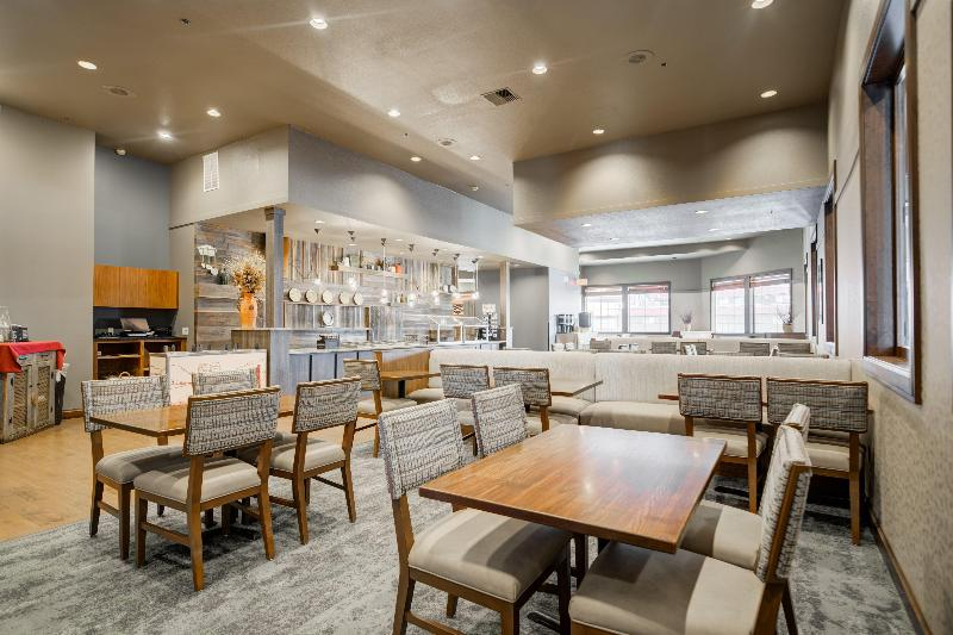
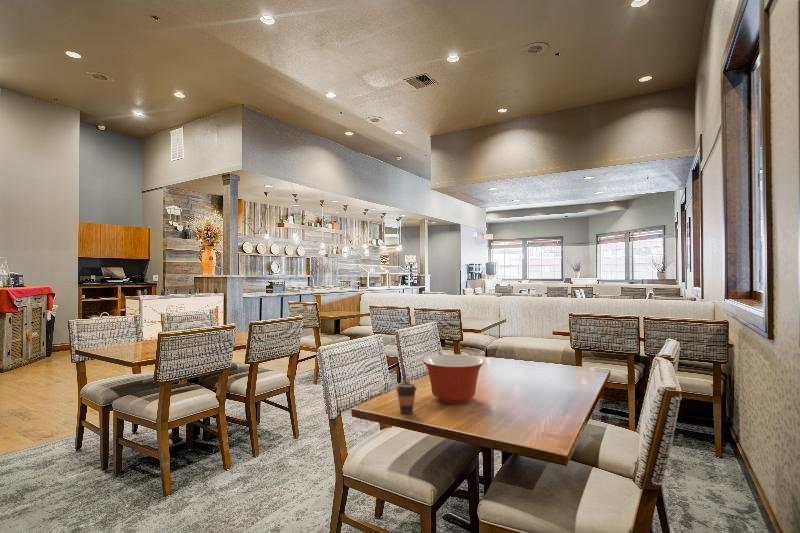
+ coffee cup [395,382,418,415]
+ mixing bowl [422,353,485,405]
